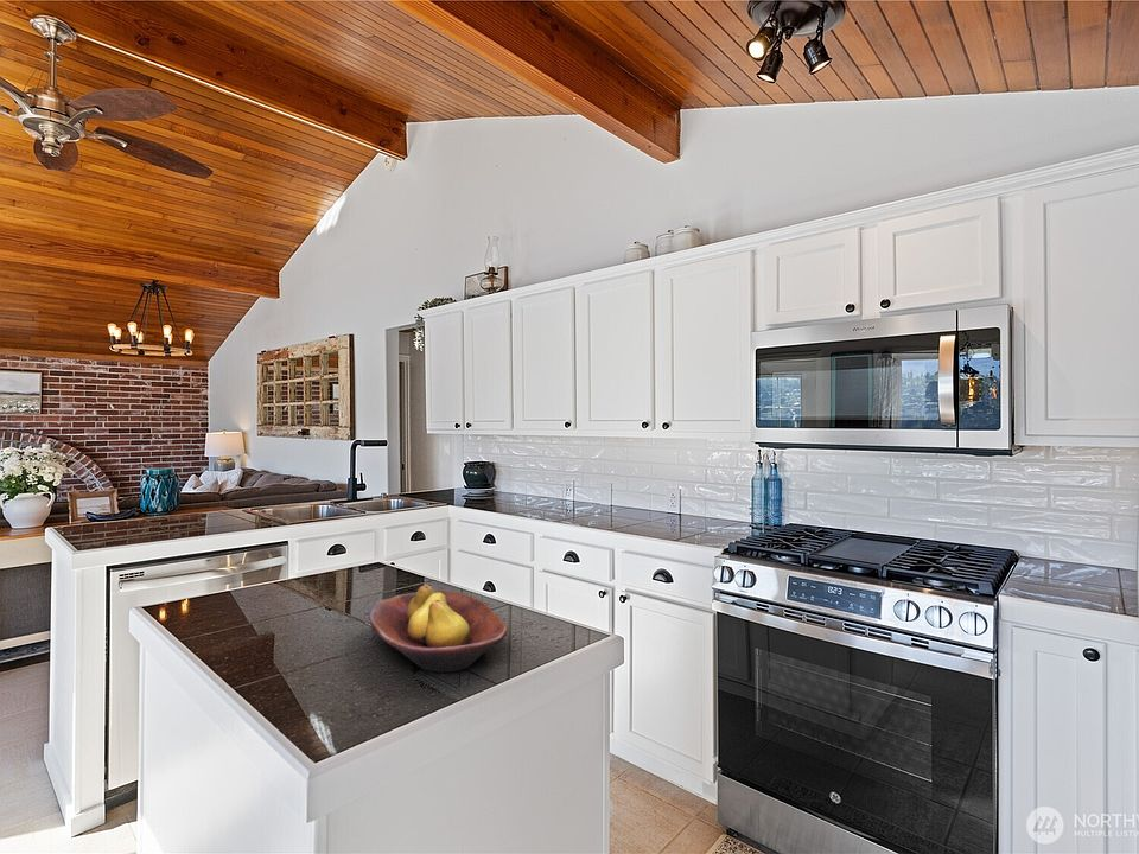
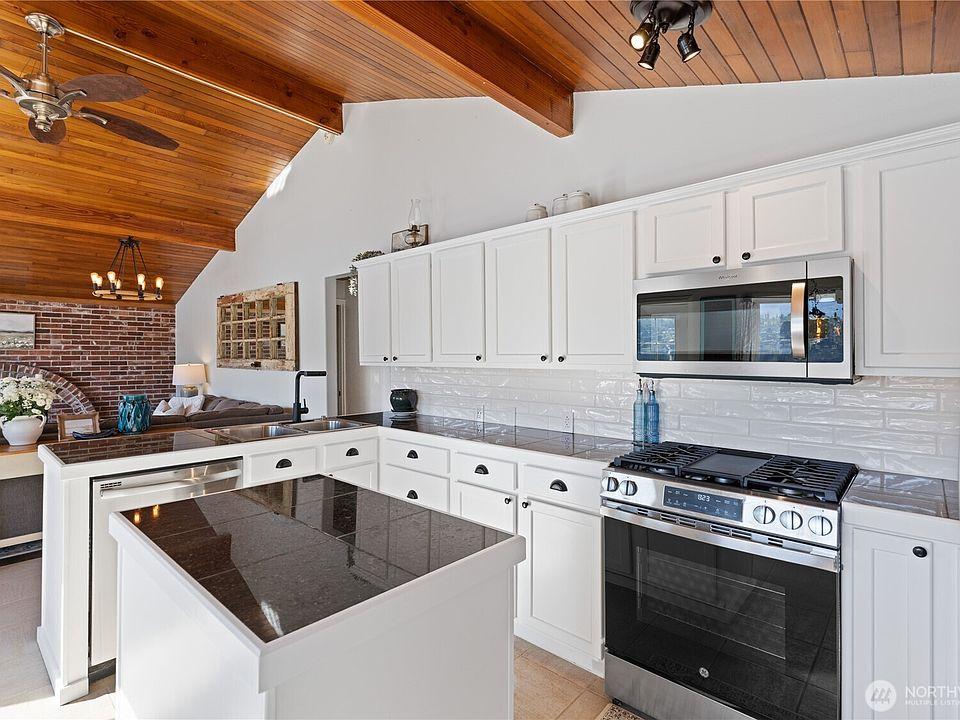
- fruit bowl [368,584,509,674]
